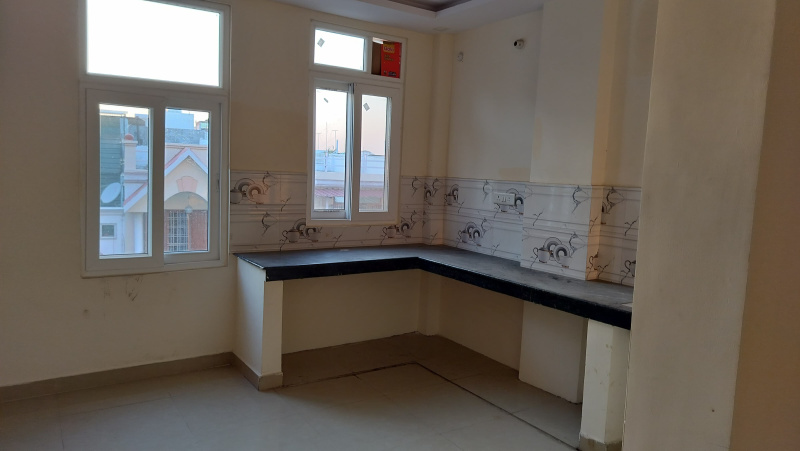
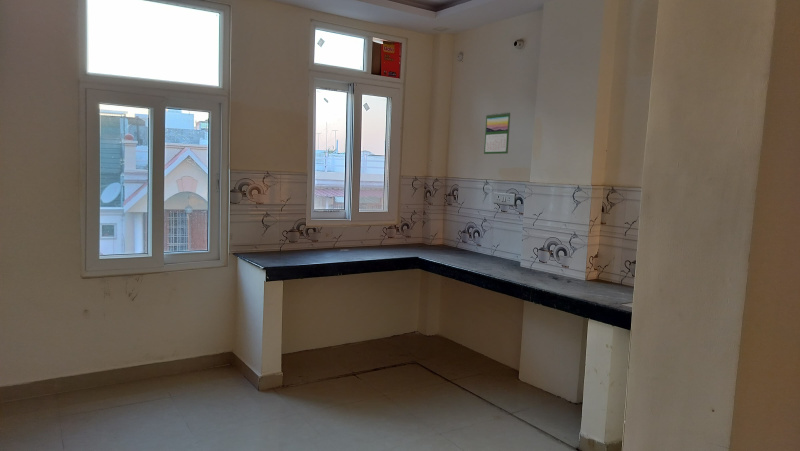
+ calendar [483,111,511,155]
